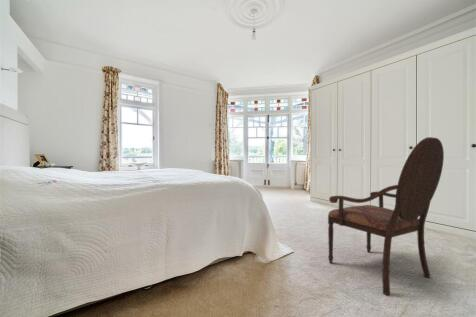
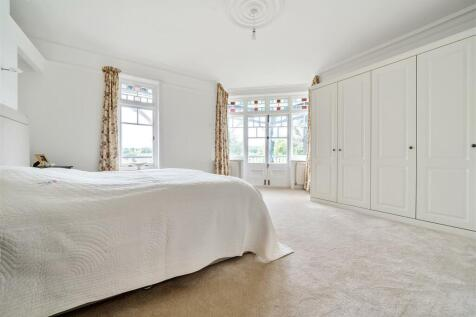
- armchair [327,136,445,297]
